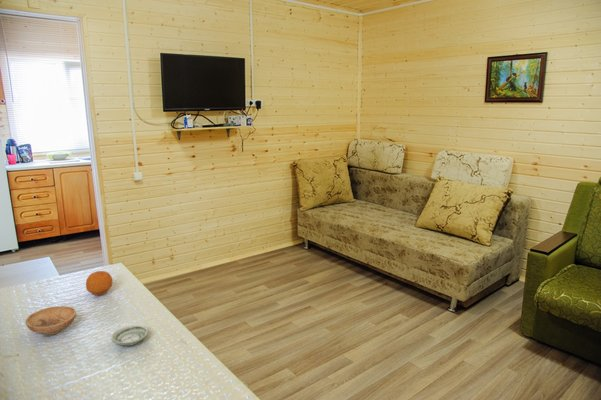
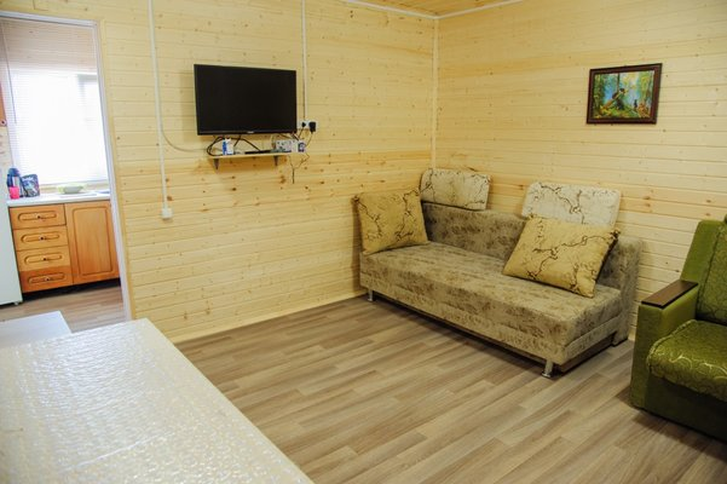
- fruit [85,270,113,296]
- saucer [110,325,149,347]
- bowl [25,305,77,336]
